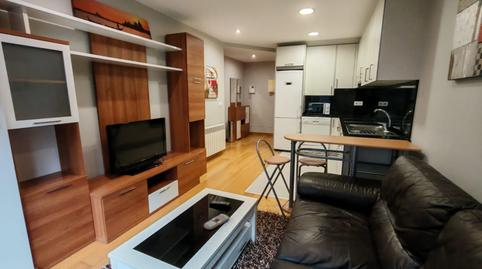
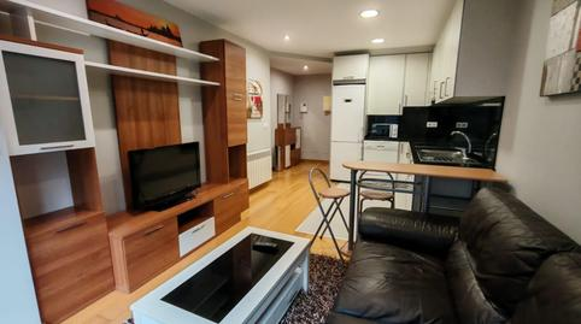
- remote control [203,213,230,231]
